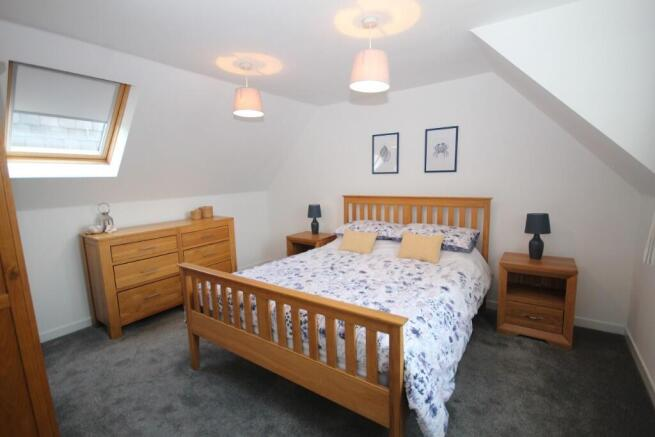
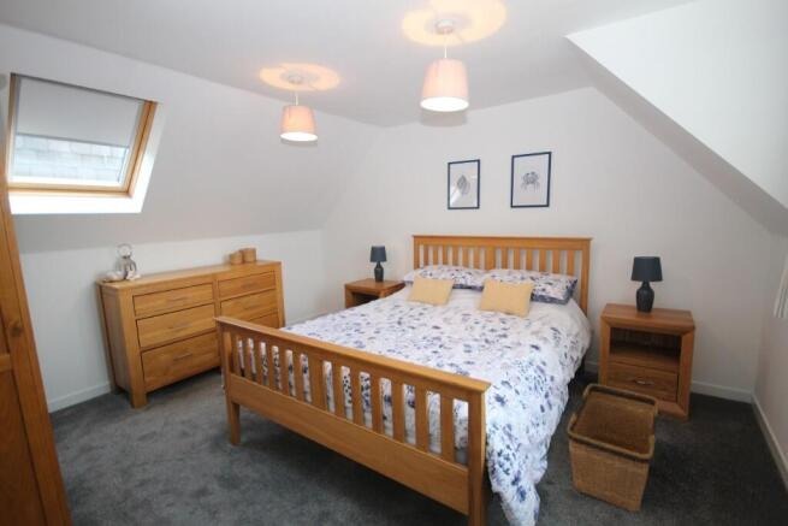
+ bicycle basket [565,383,659,513]
